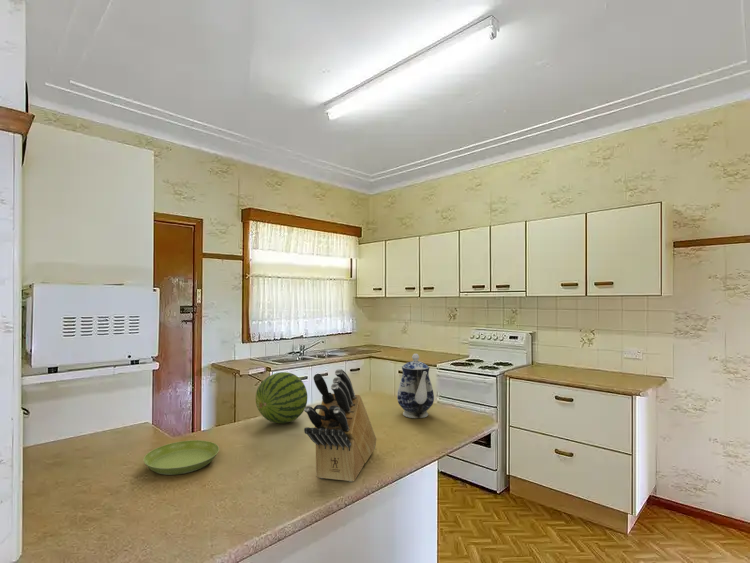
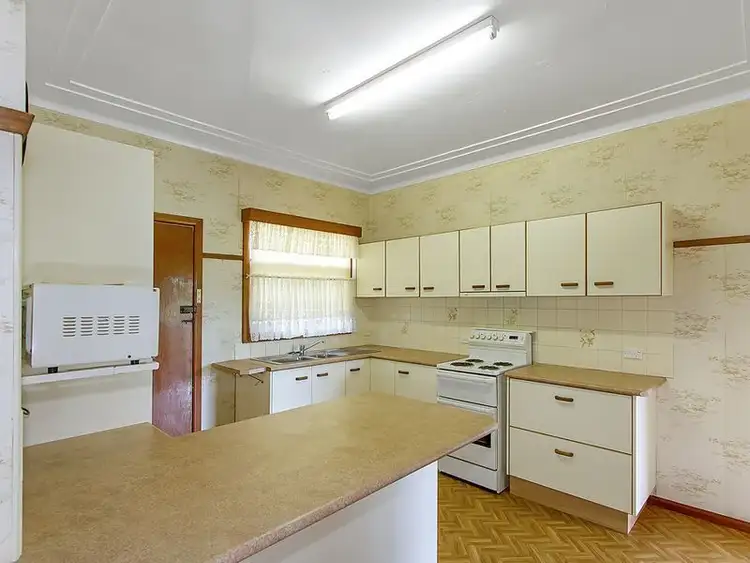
- saucer [143,439,220,476]
- fruit [255,371,308,424]
- teapot [396,353,435,419]
- knife block [303,368,377,483]
